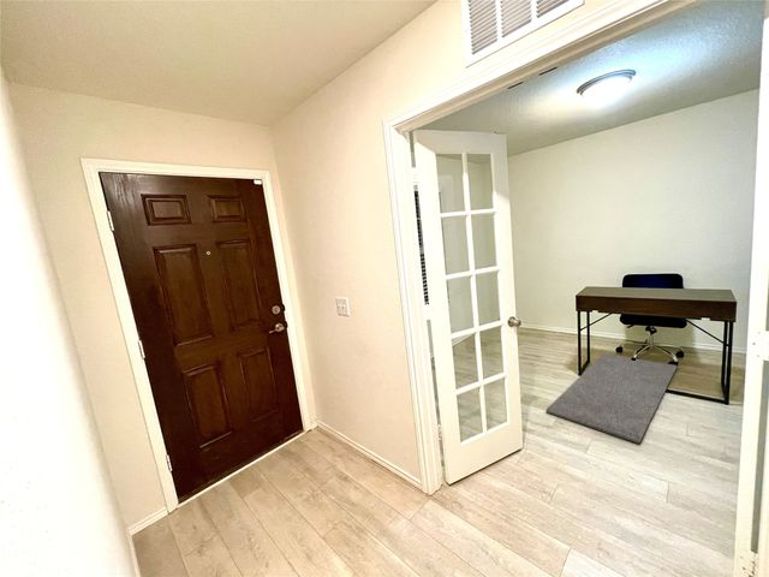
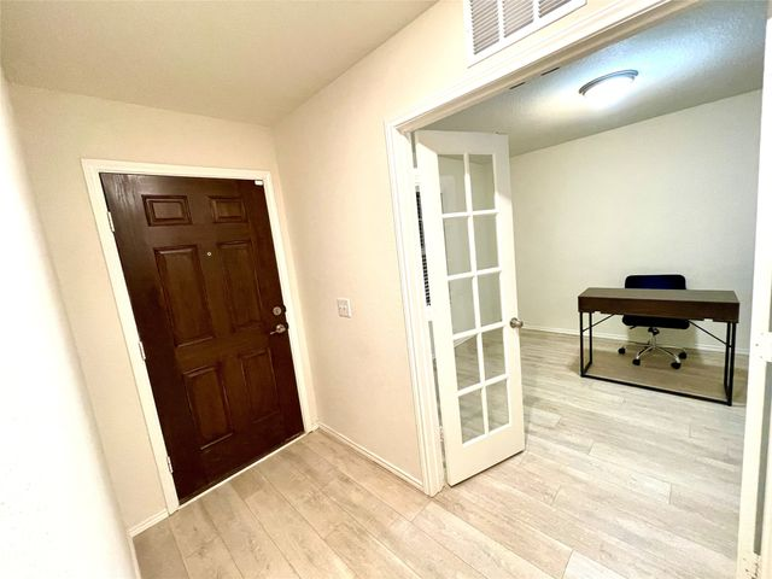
- rug [546,352,678,444]
